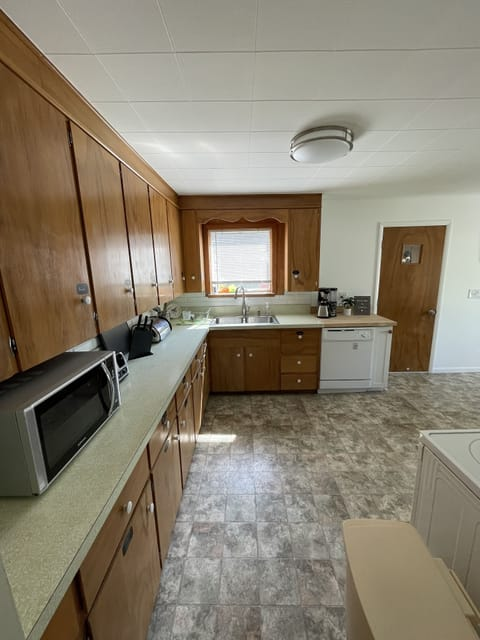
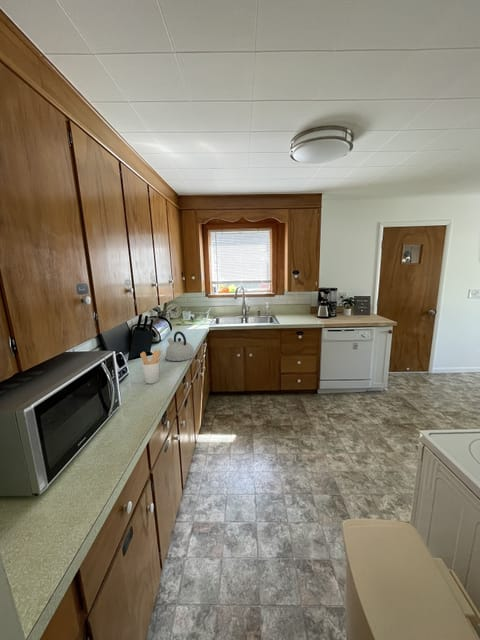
+ kettle [164,330,196,362]
+ utensil holder [139,349,163,384]
